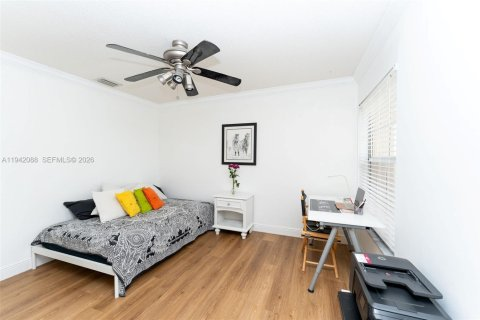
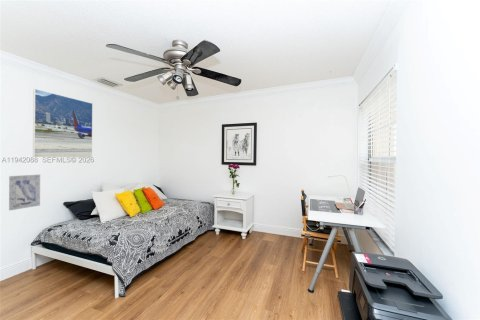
+ wall art [8,174,41,211]
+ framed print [32,88,94,159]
